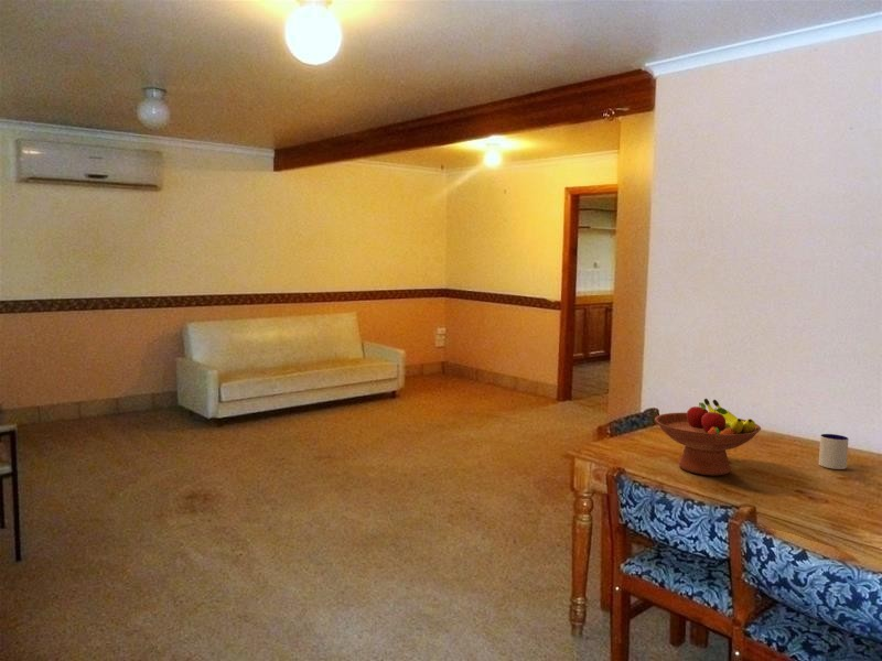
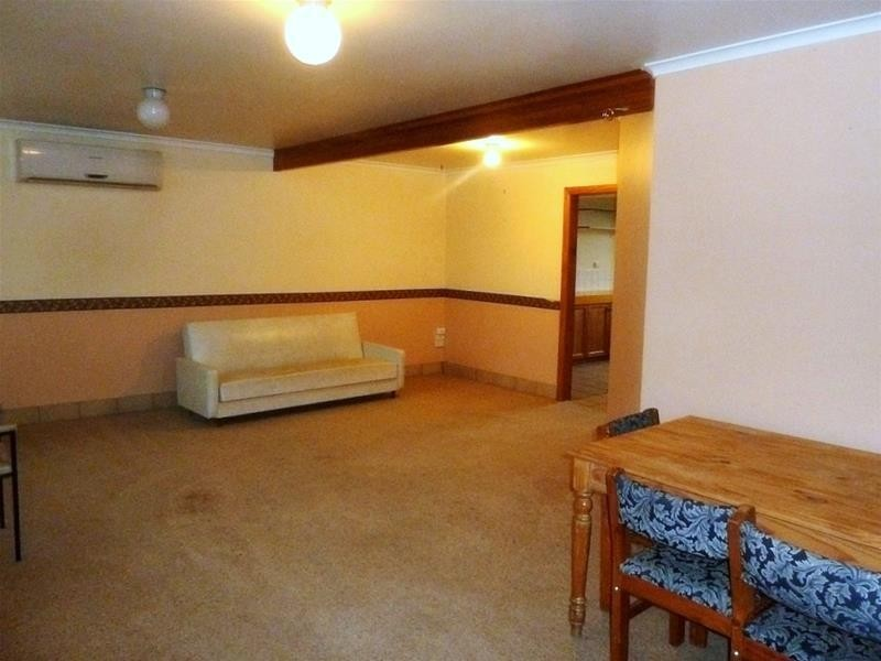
- fruit bowl [654,398,762,476]
- mug [818,433,850,470]
